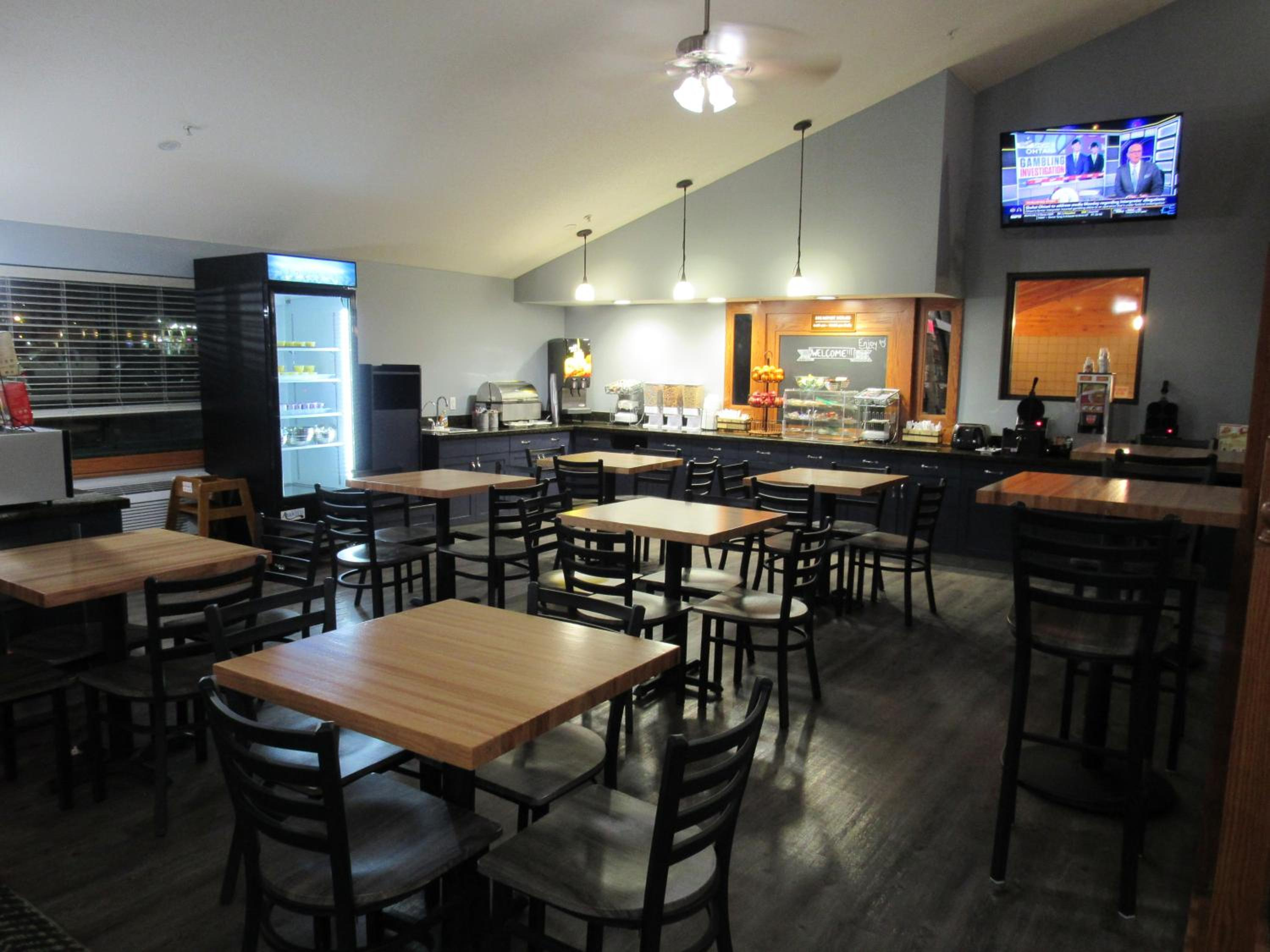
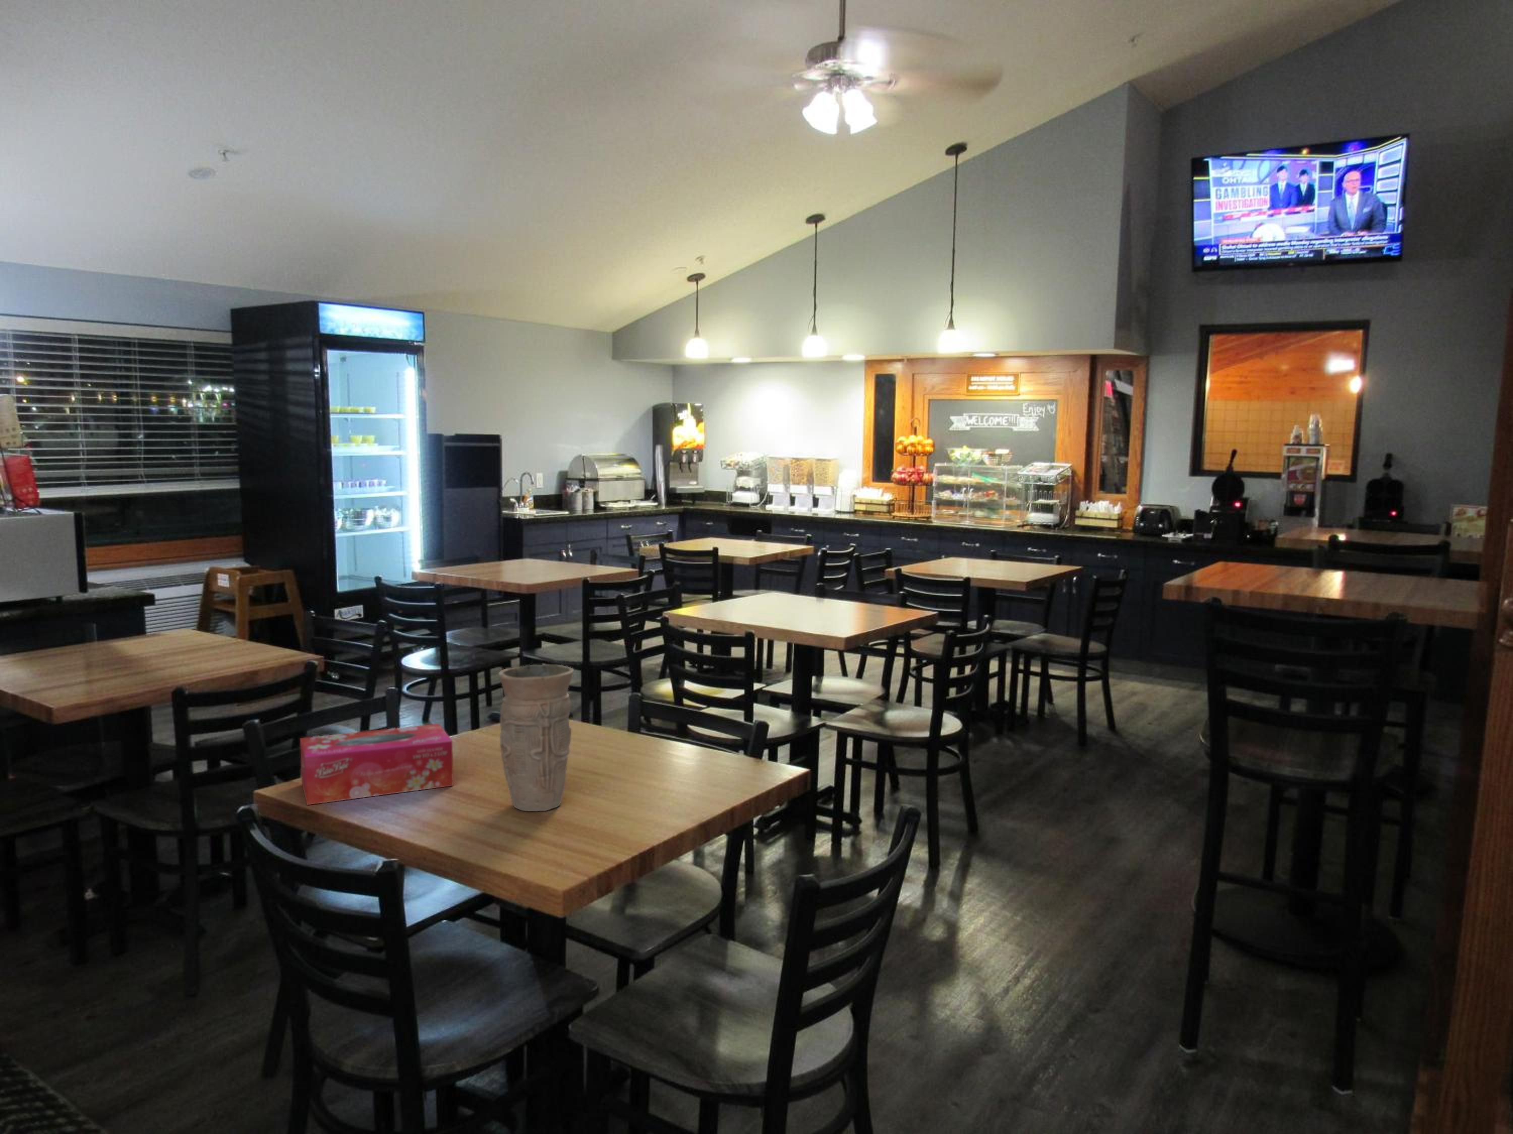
+ tissue box [299,723,454,805]
+ vase [497,665,574,812]
